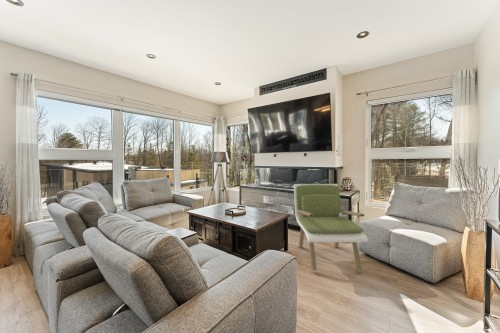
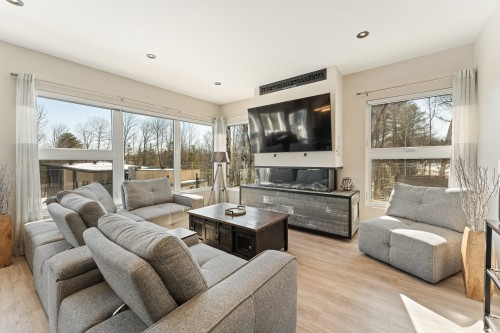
- armchair [293,183,369,272]
